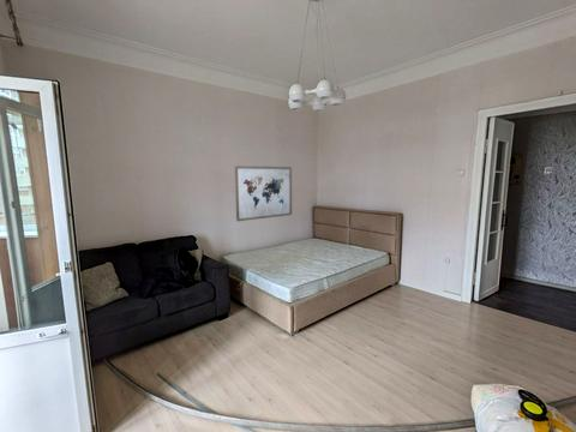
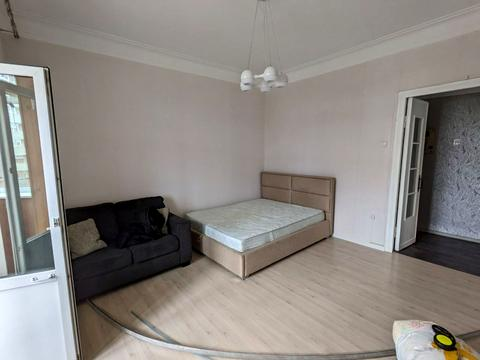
- wall art [234,164,293,222]
